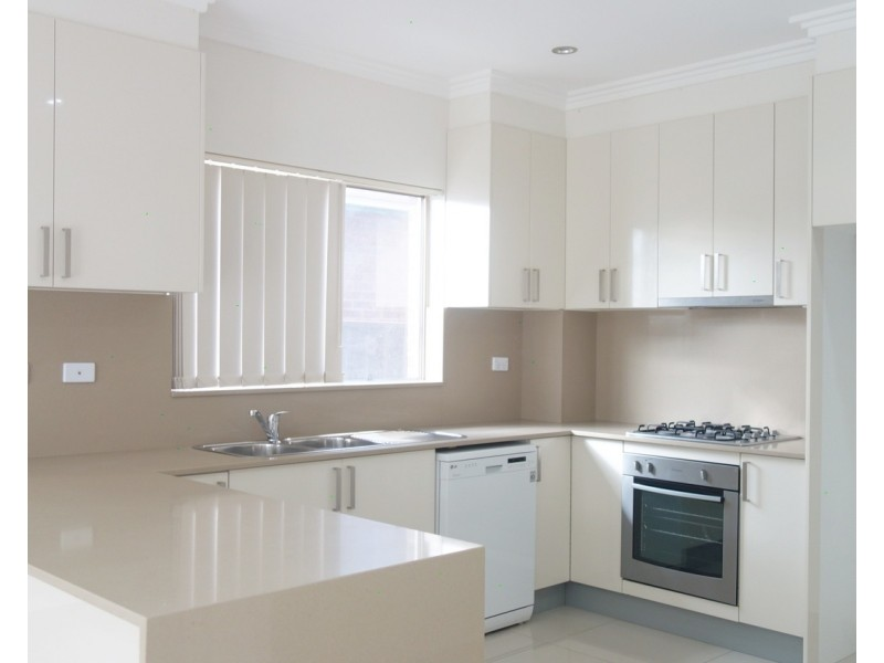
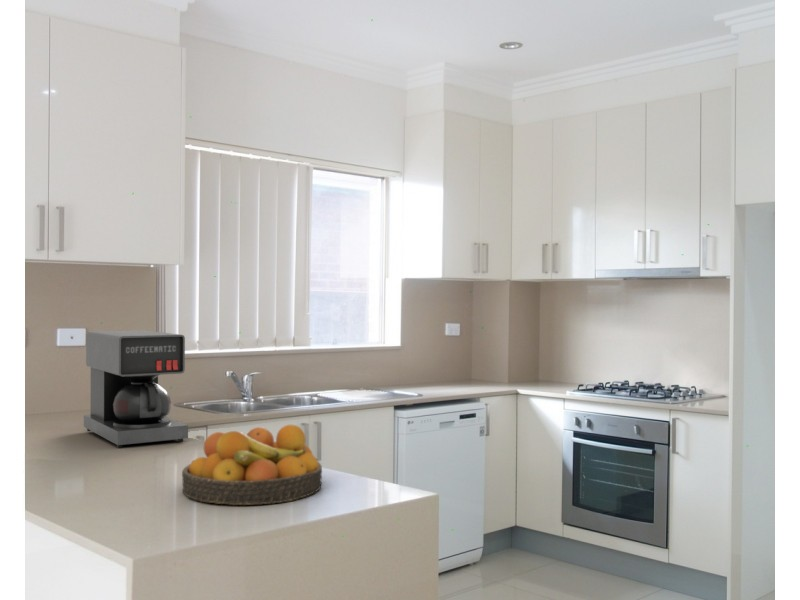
+ fruit bowl [181,424,323,506]
+ coffee maker [83,329,189,449]
